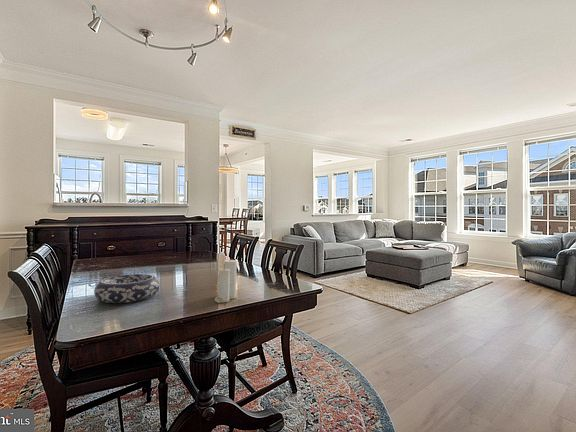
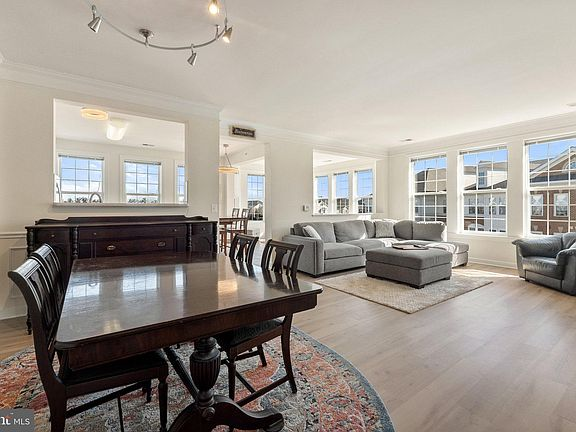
- candle [214,259,238,304]
- decorative bowl [93,273,161,304]
